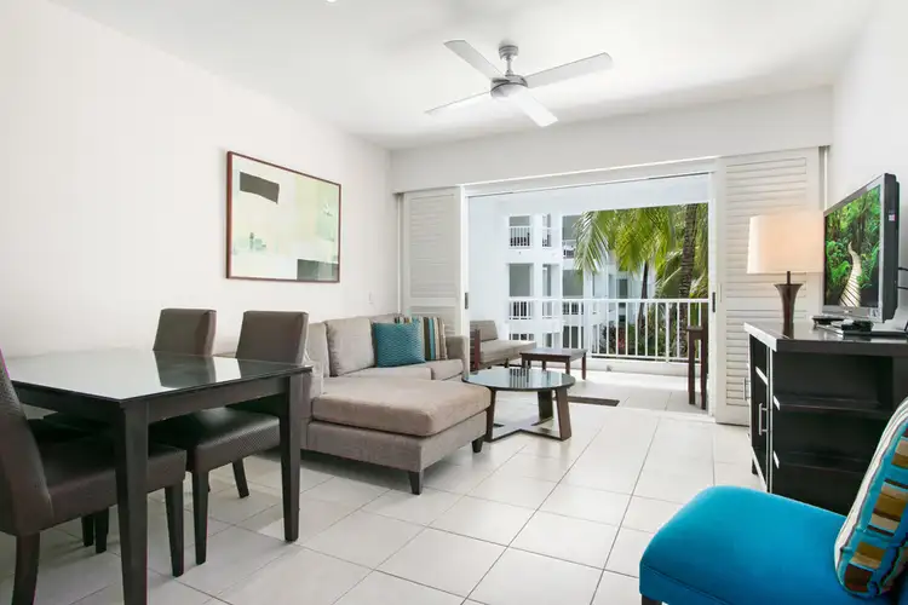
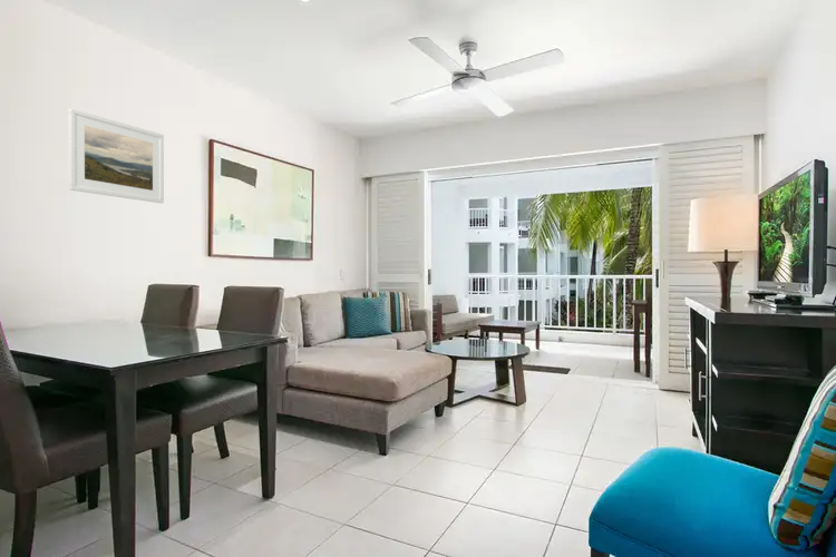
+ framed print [68,107,165,204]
